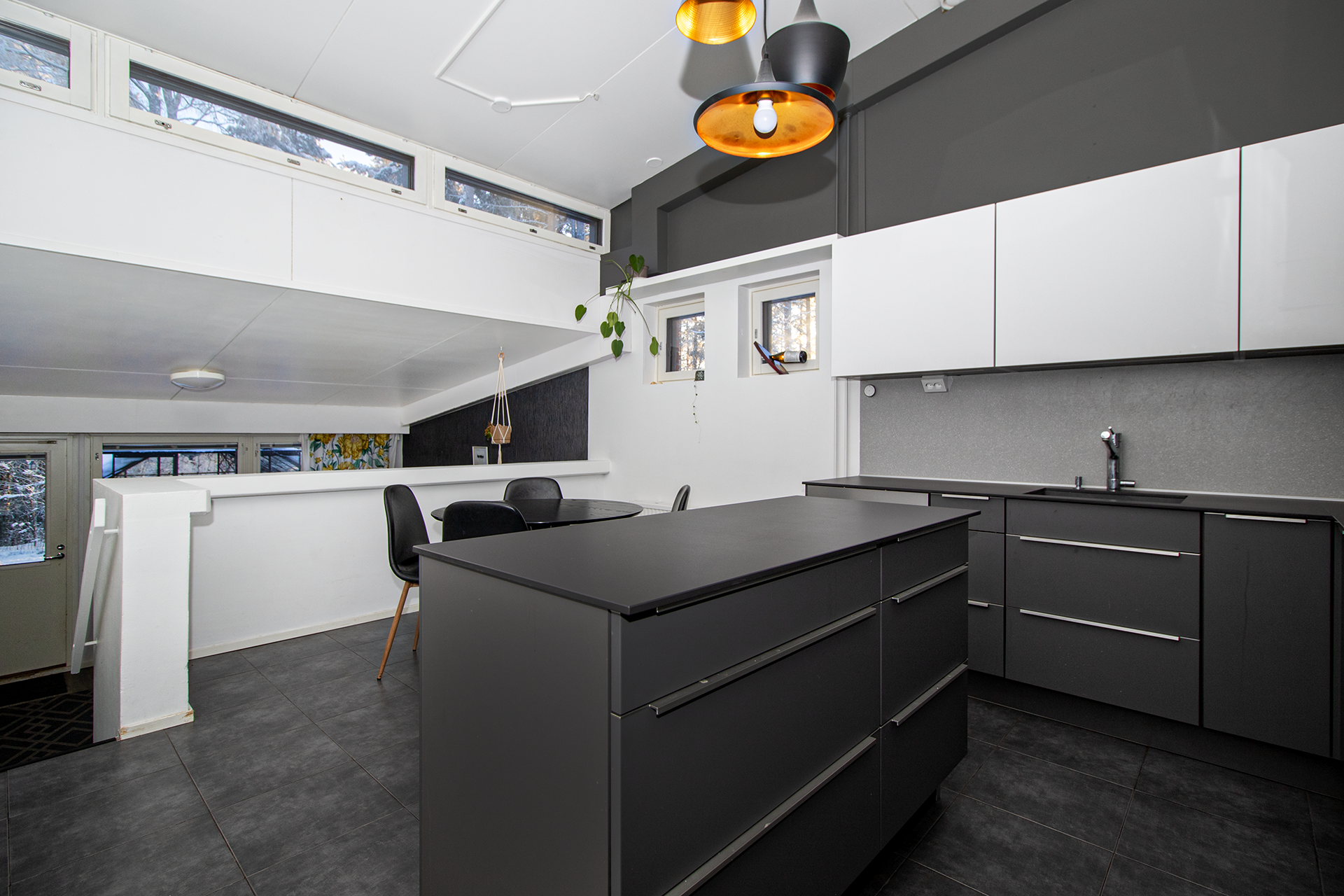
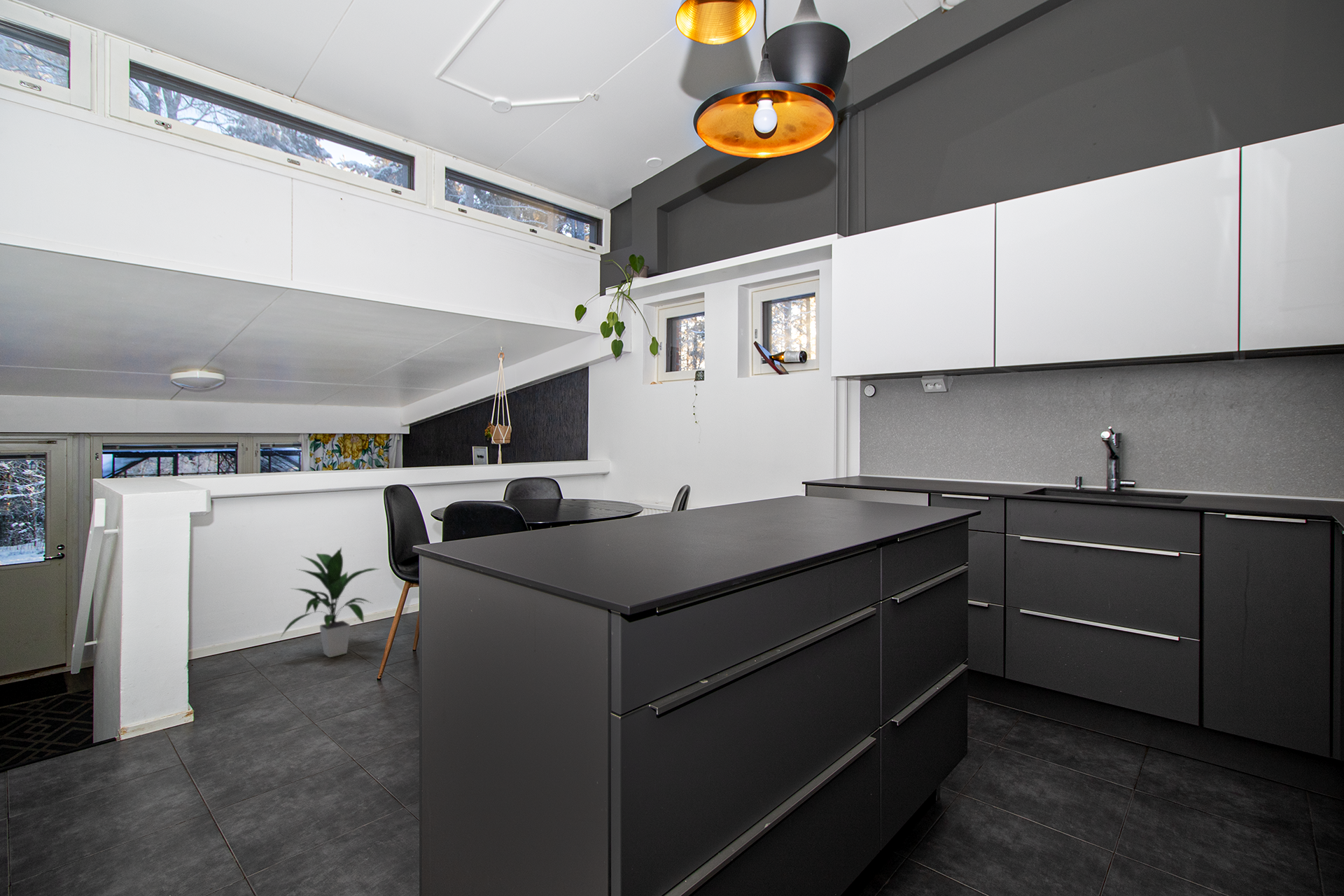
+ indoor plant [279,546,382,658]
